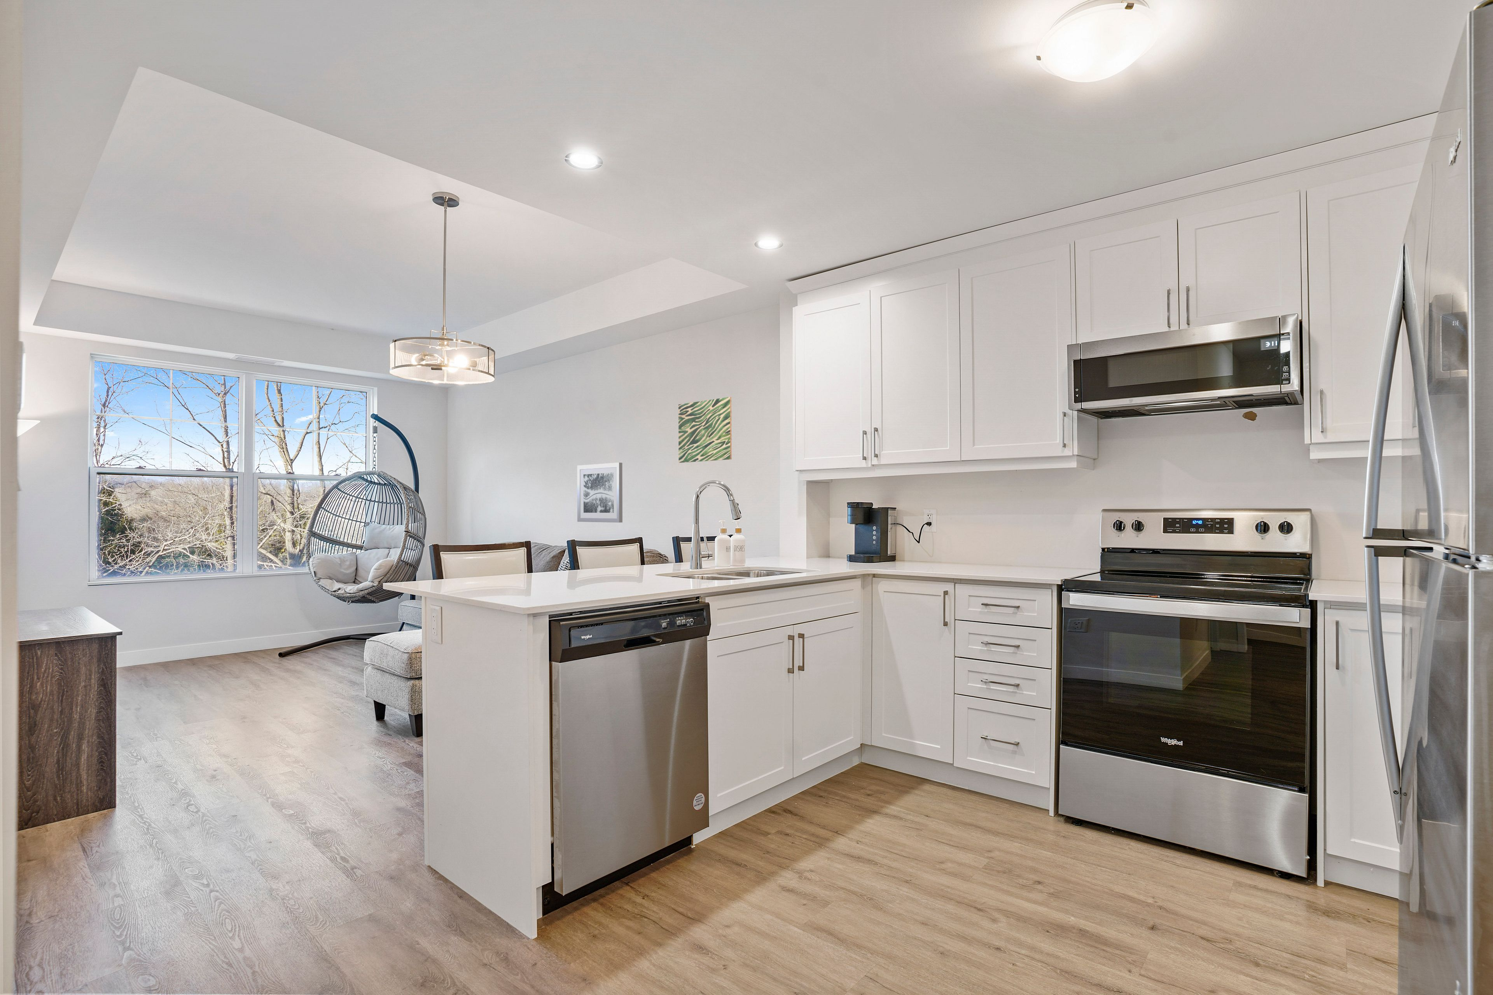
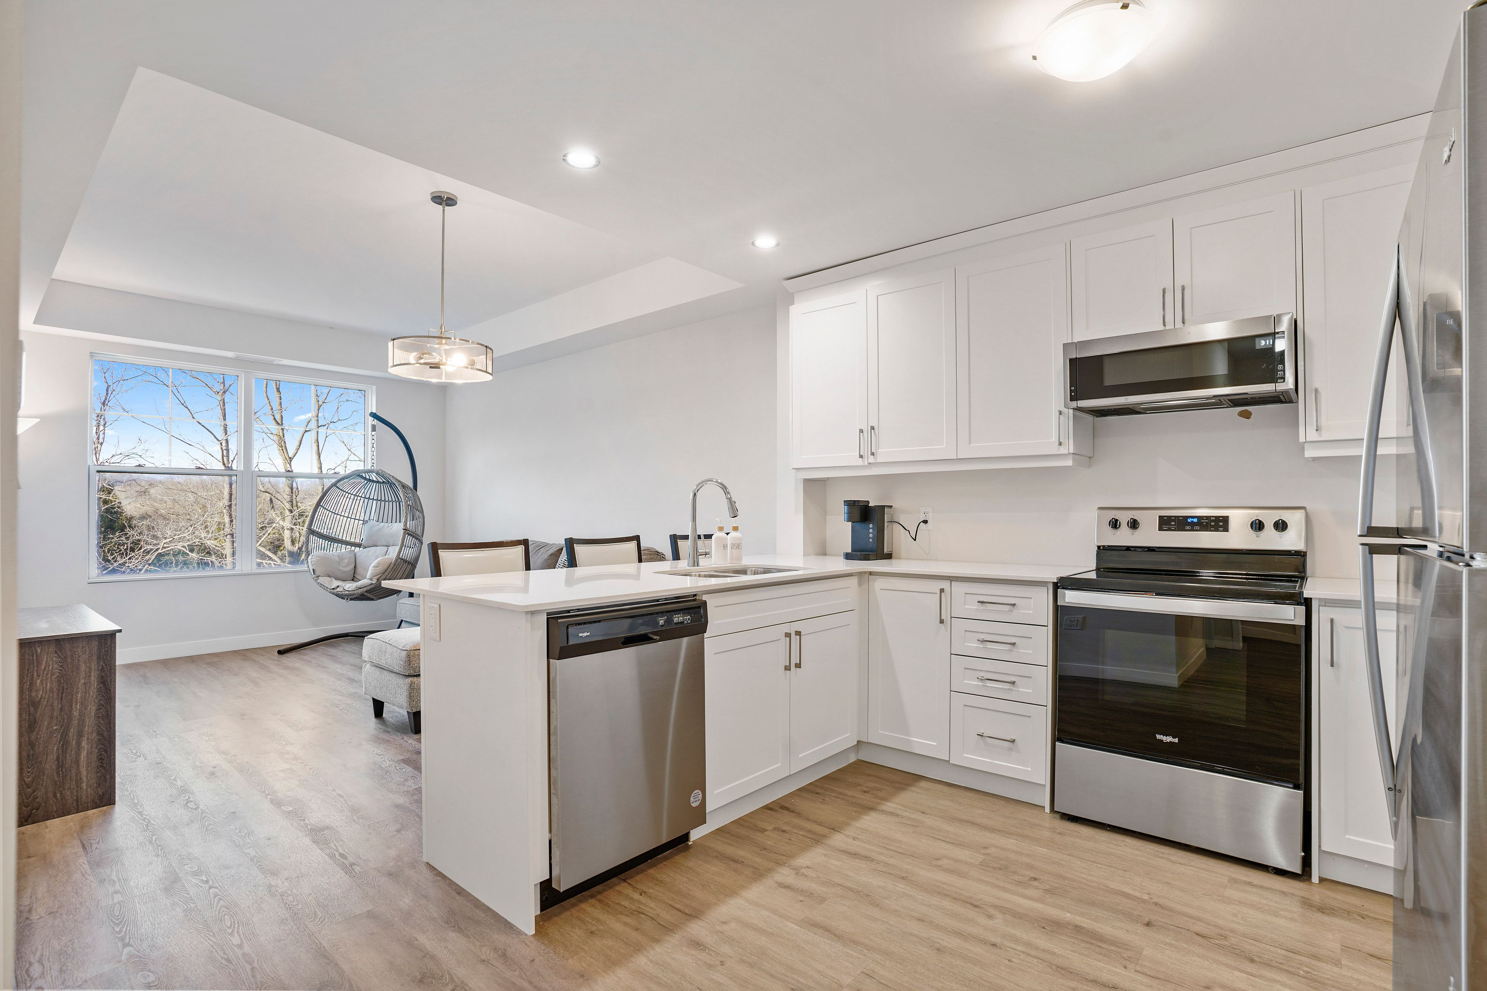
- wall art [678,396,732,463]
- wall art [577,462,623,523]
